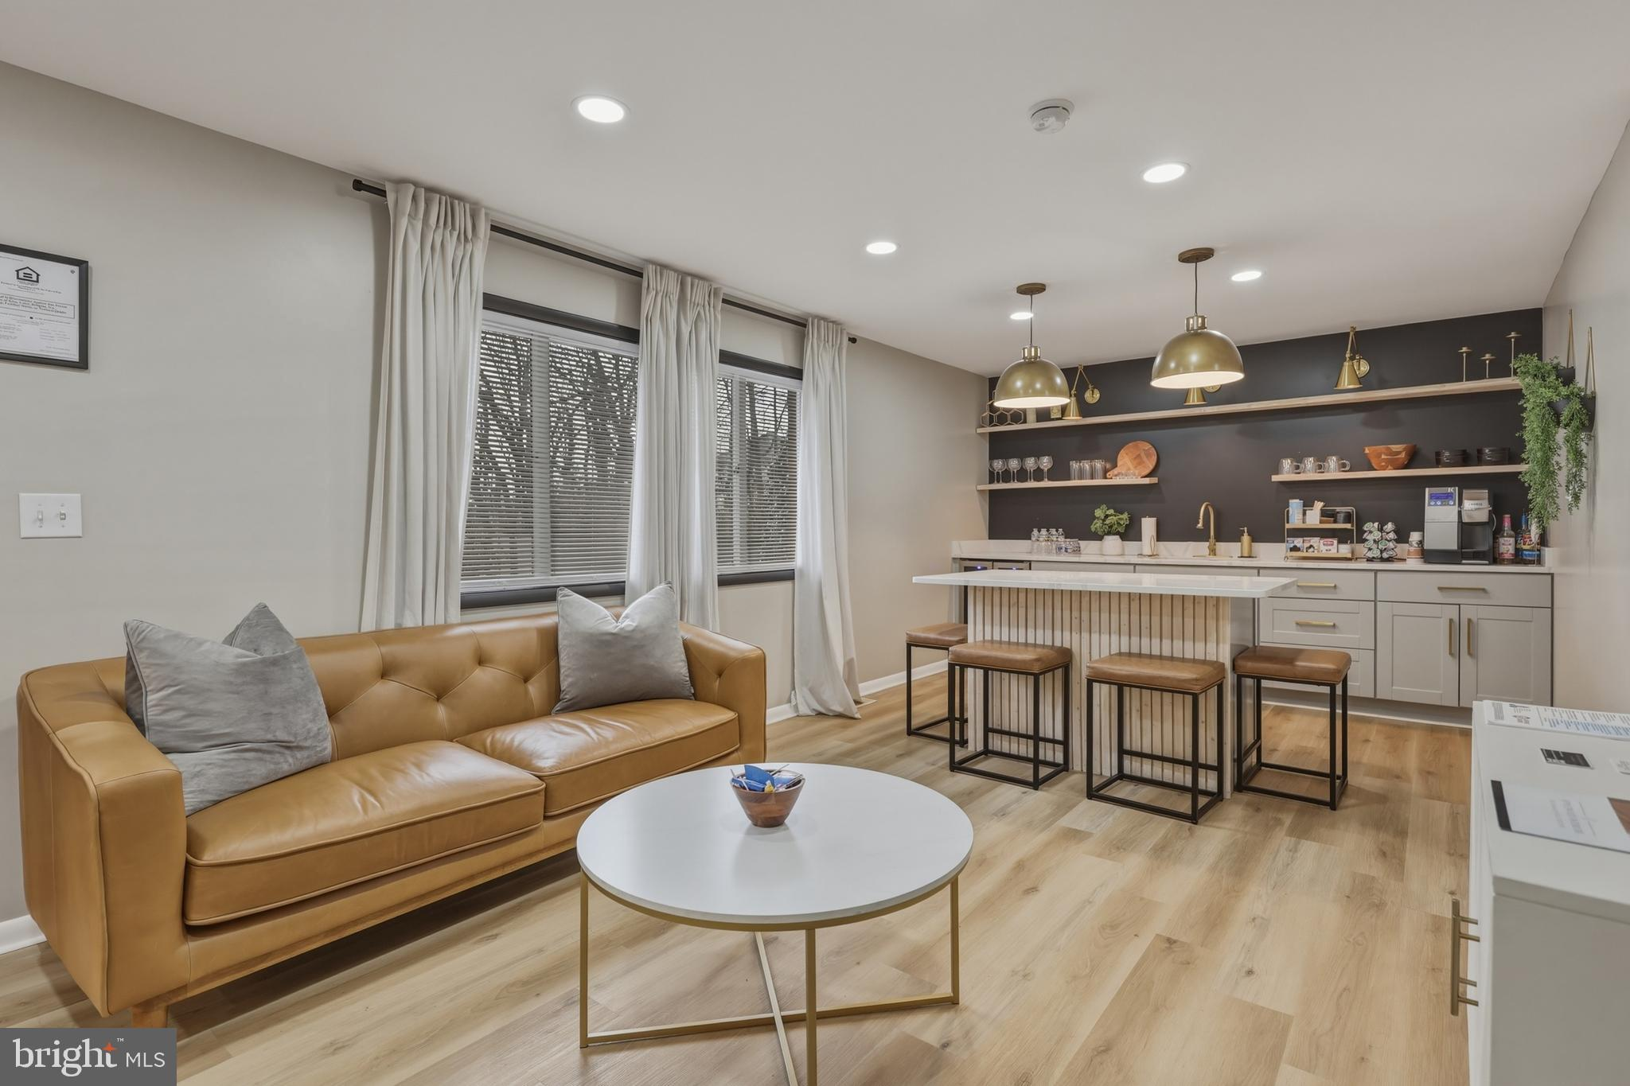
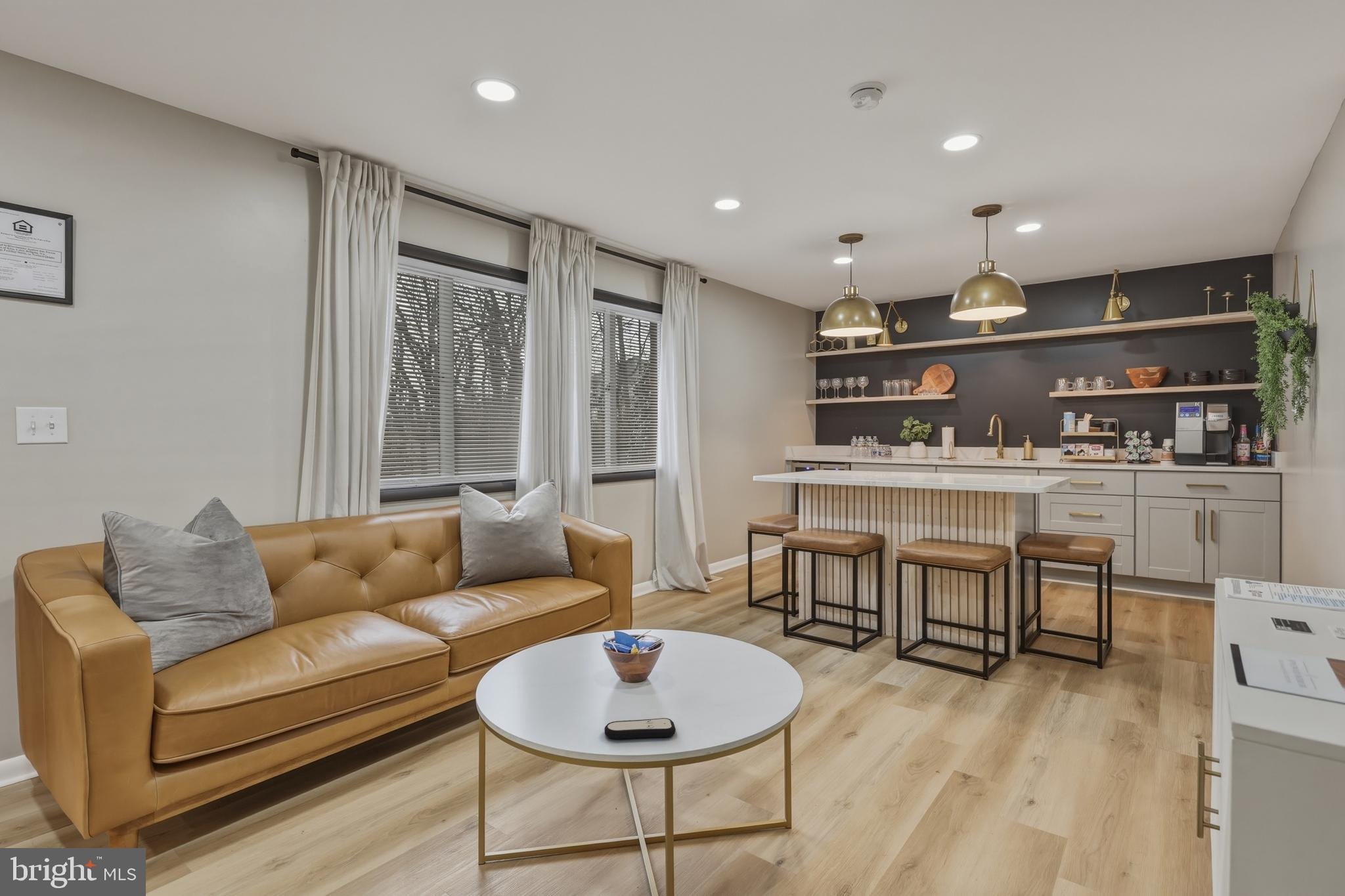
+ remote control [604,717,676,740]
